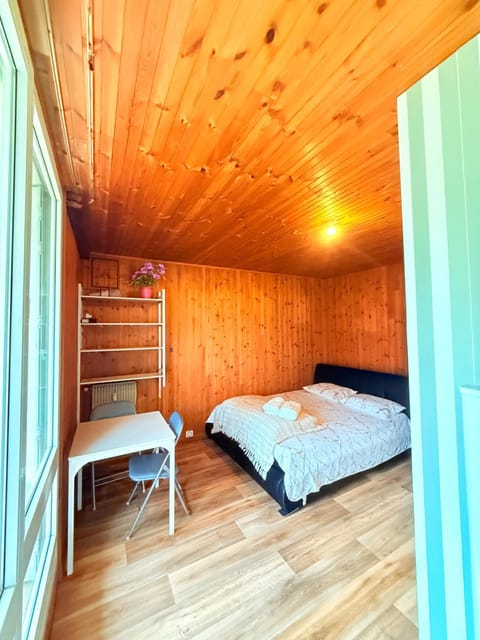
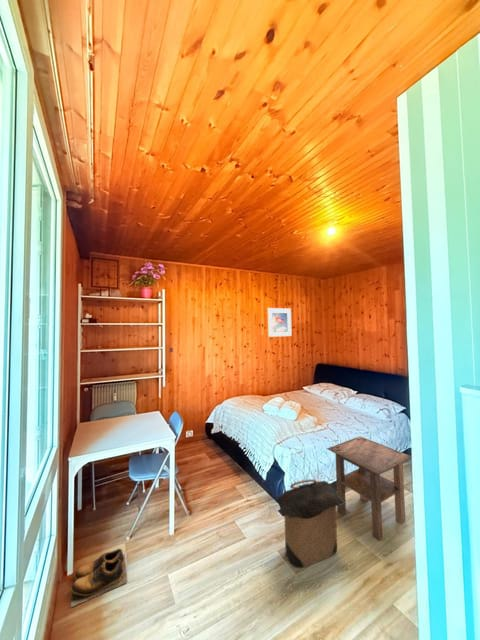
+ laundry hamper [276,478,345,569]
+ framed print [266,307,293,338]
+ shoes [69,548,128,609]
+ side table [326,435,412,542]
